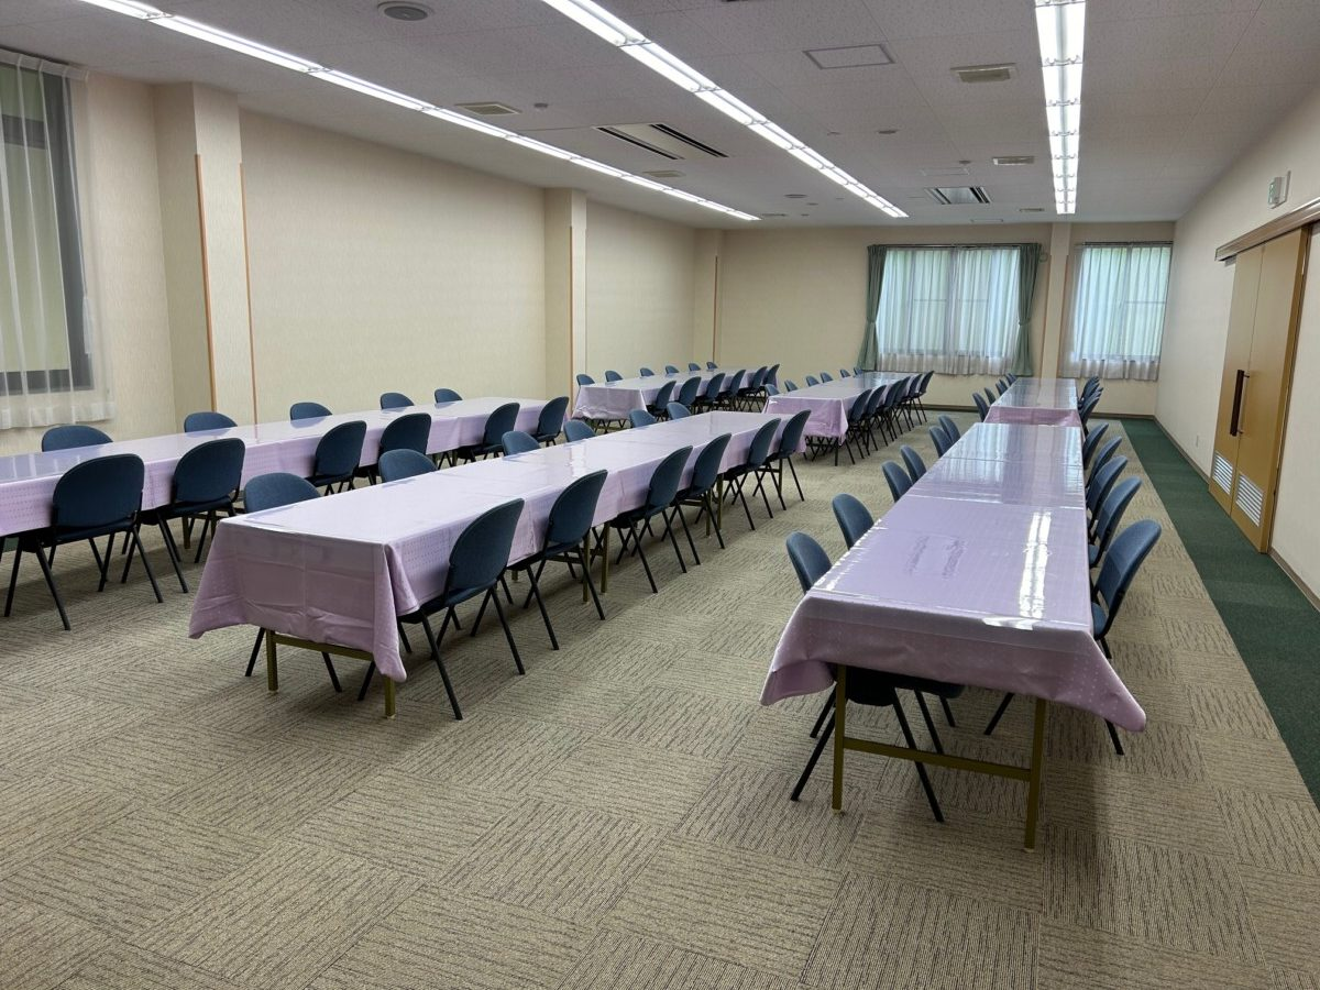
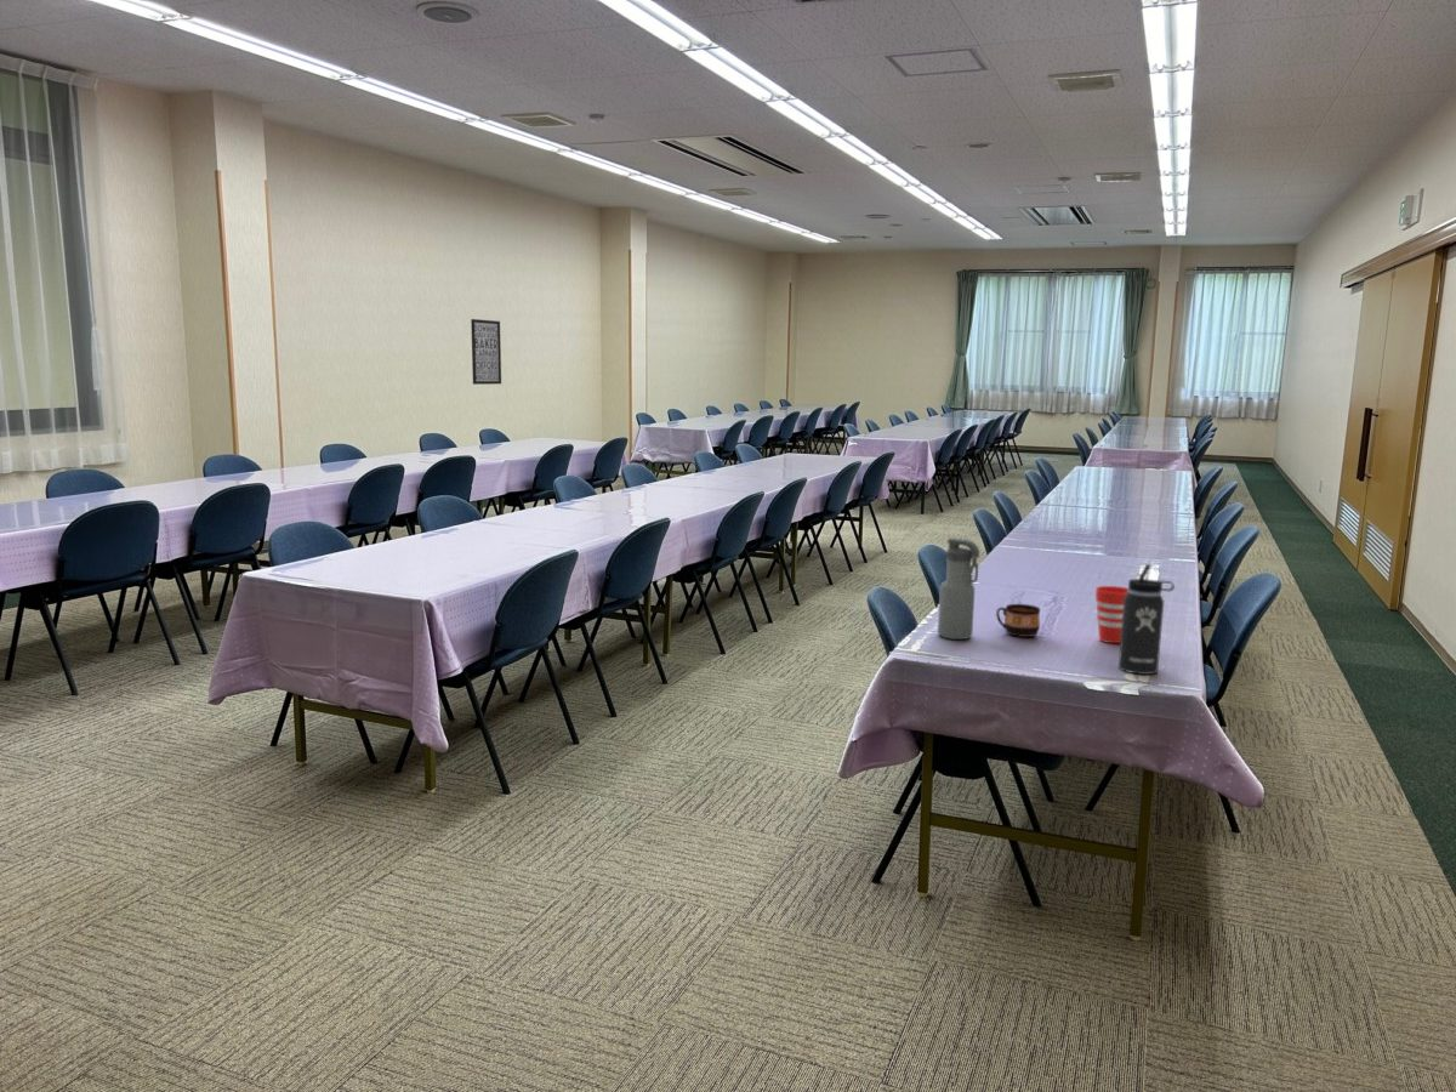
+ wall art [470,318,502,386]
+ thermos bottle [1117,563,1176,676]
+ cup [1094,585,1128,644]
+ water bottle [937,538,980,641]
+ cup [995,603,1041,638]
